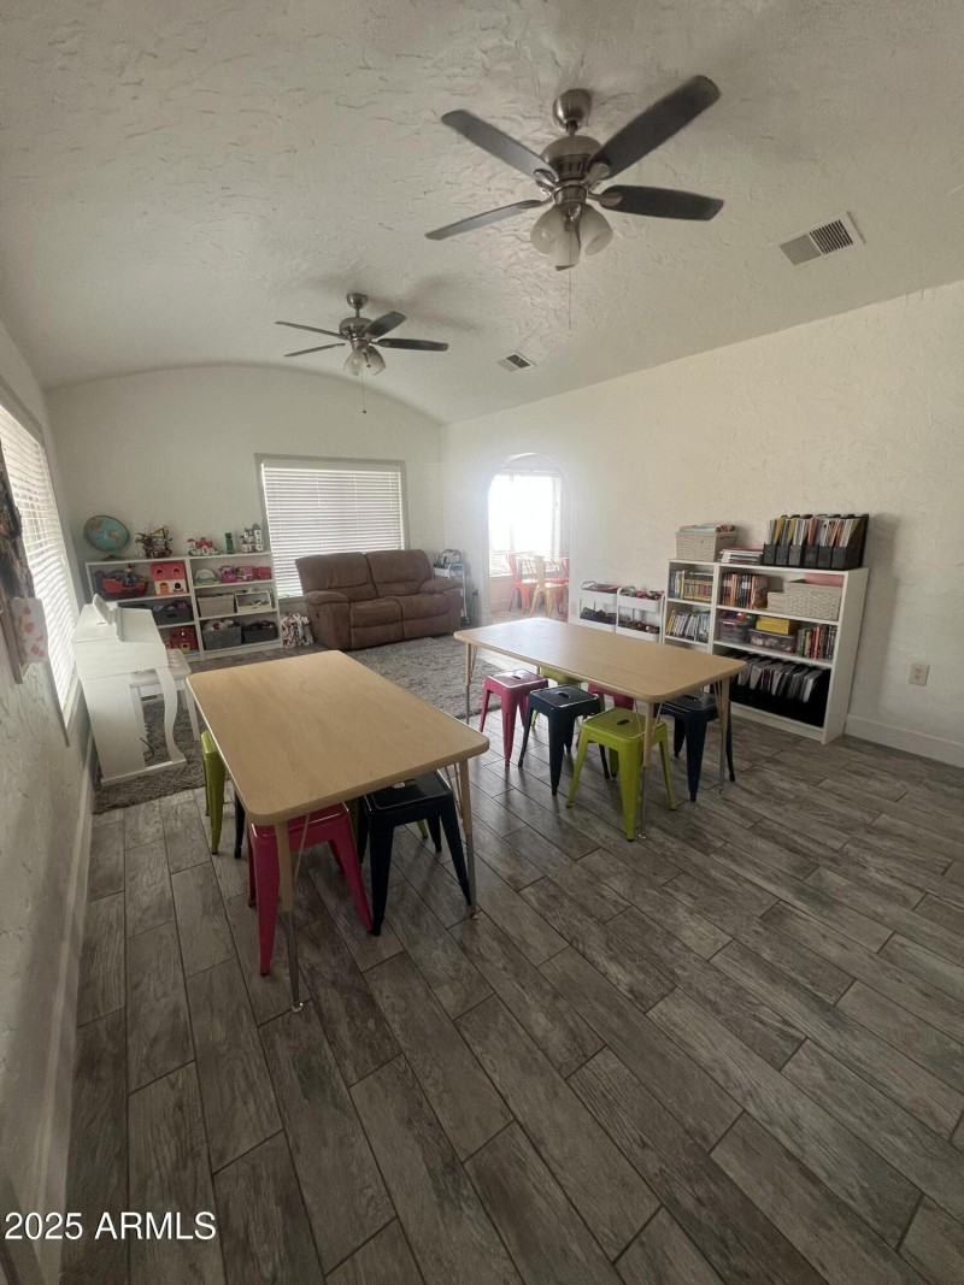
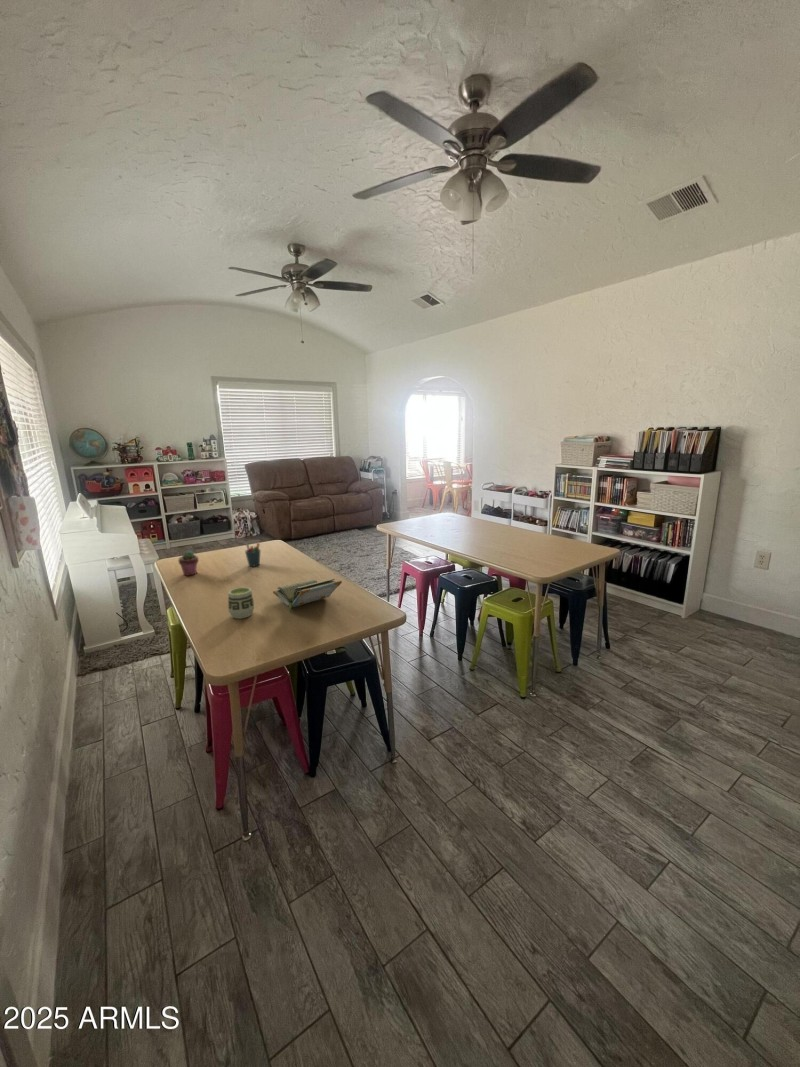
+ potted succulent [177,550,200,577]
+ book [272,578,343,613]
+ pen holder [244,540,262,568]
+ cup [227,586,255,620]
